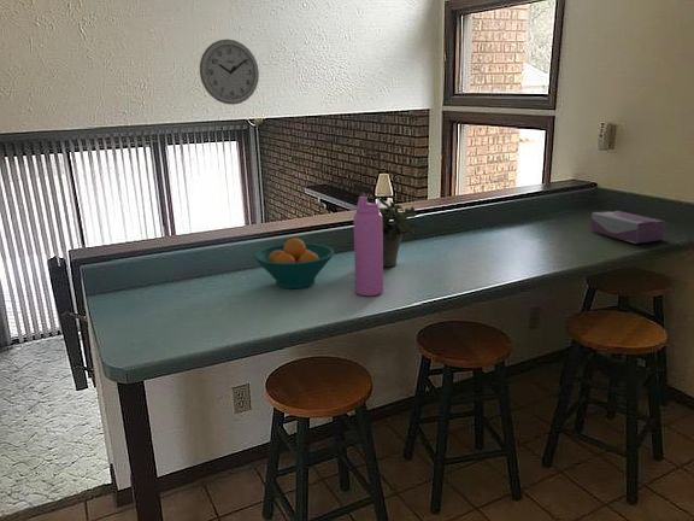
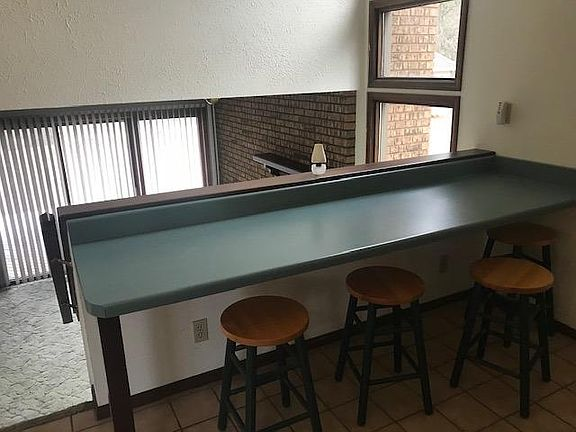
- fruit bowl [252,236,335,289]
- tissue box [589,210,667,245]
- water bottle [353,195,384,297]
- wall clock [199,39,260,106]
- potted plant [372,195,418,268]
